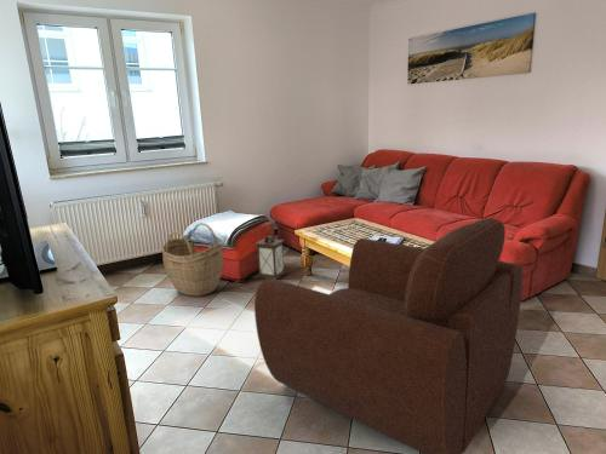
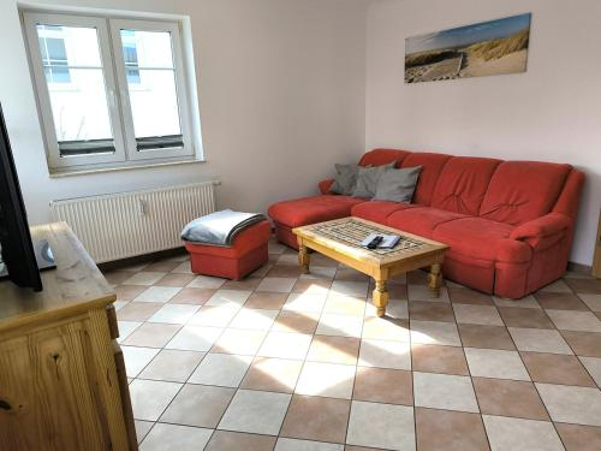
- lantern [255,222,286,280]
- armchair [253,218,524,454]
- woven basket [161,222,224,298]
